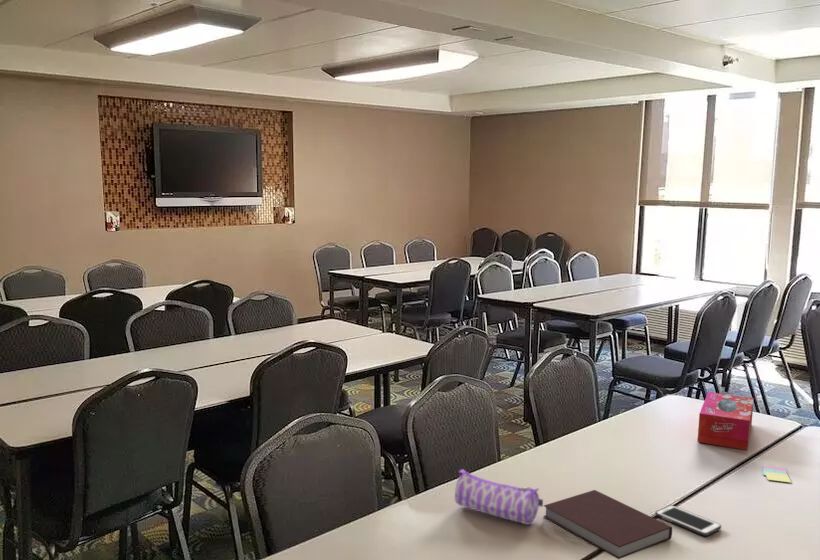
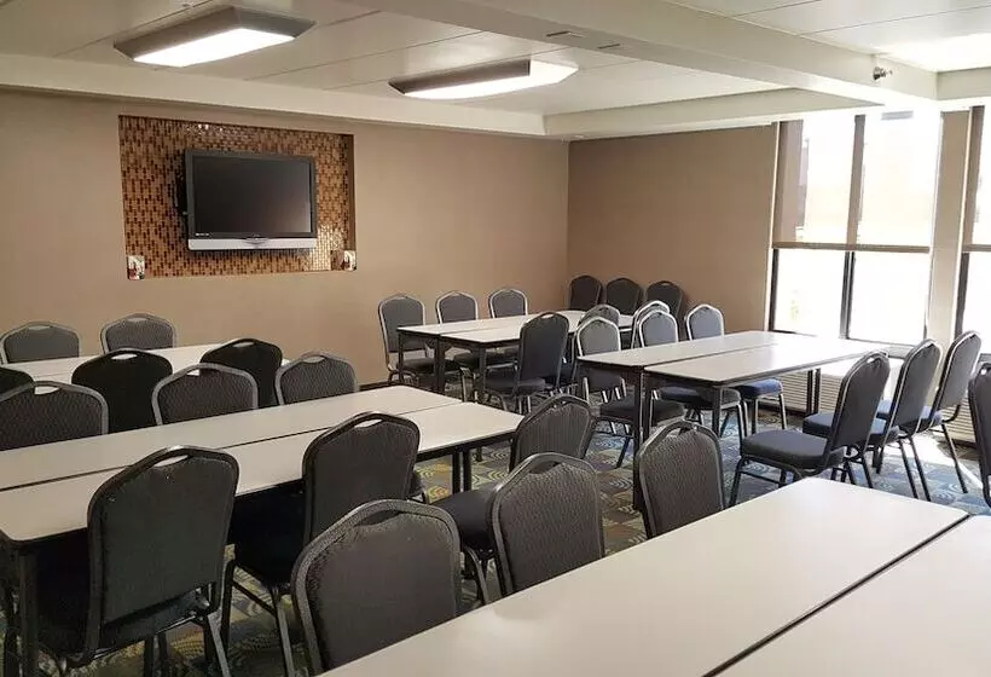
- tissue box [697,391,755,451]
- notebook [542,489,673,560]
- sticky notes [762,464,792,483]
- cell phone [654,504,722,537]
- pencil case [454,468,544,526]
